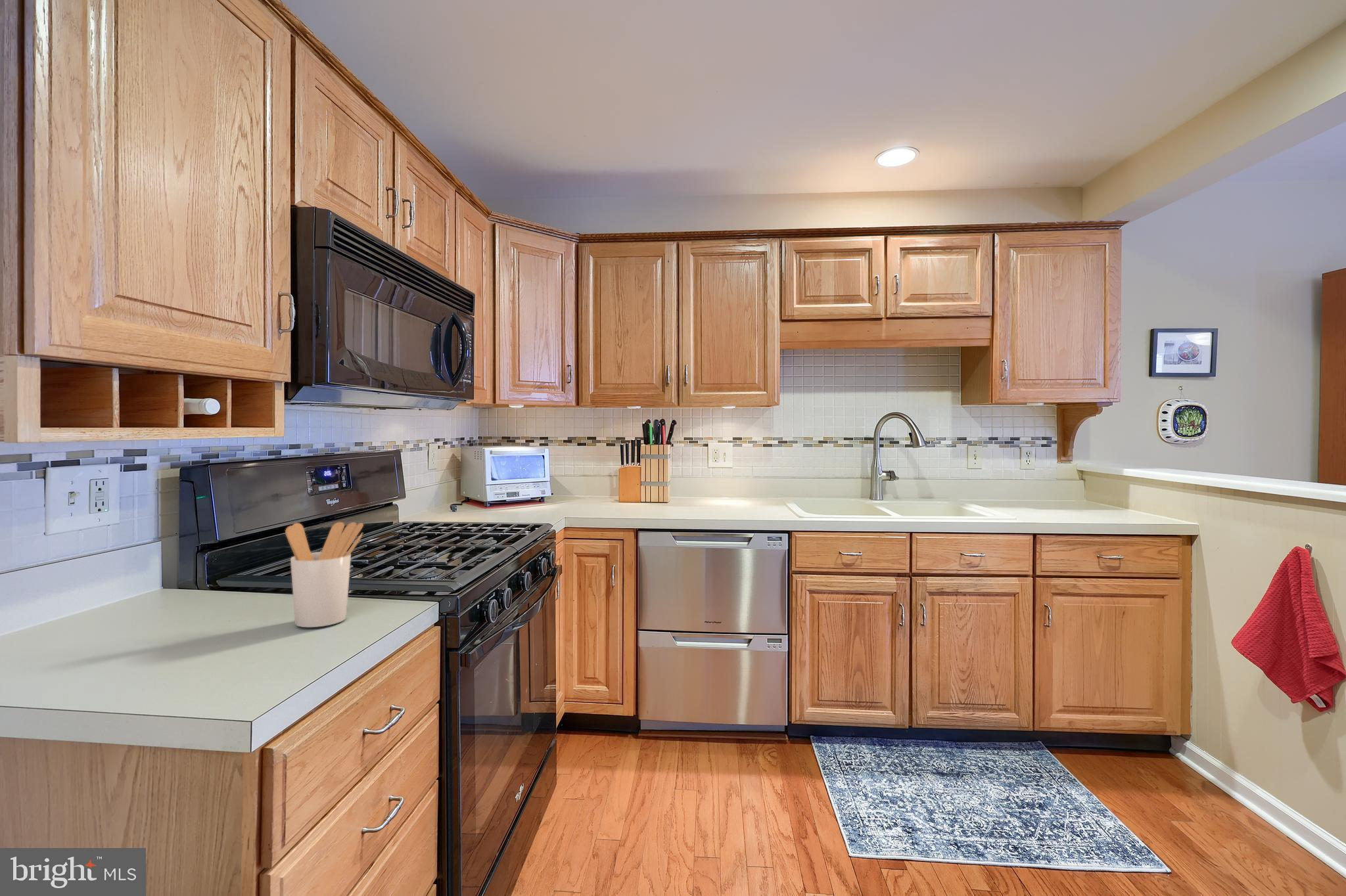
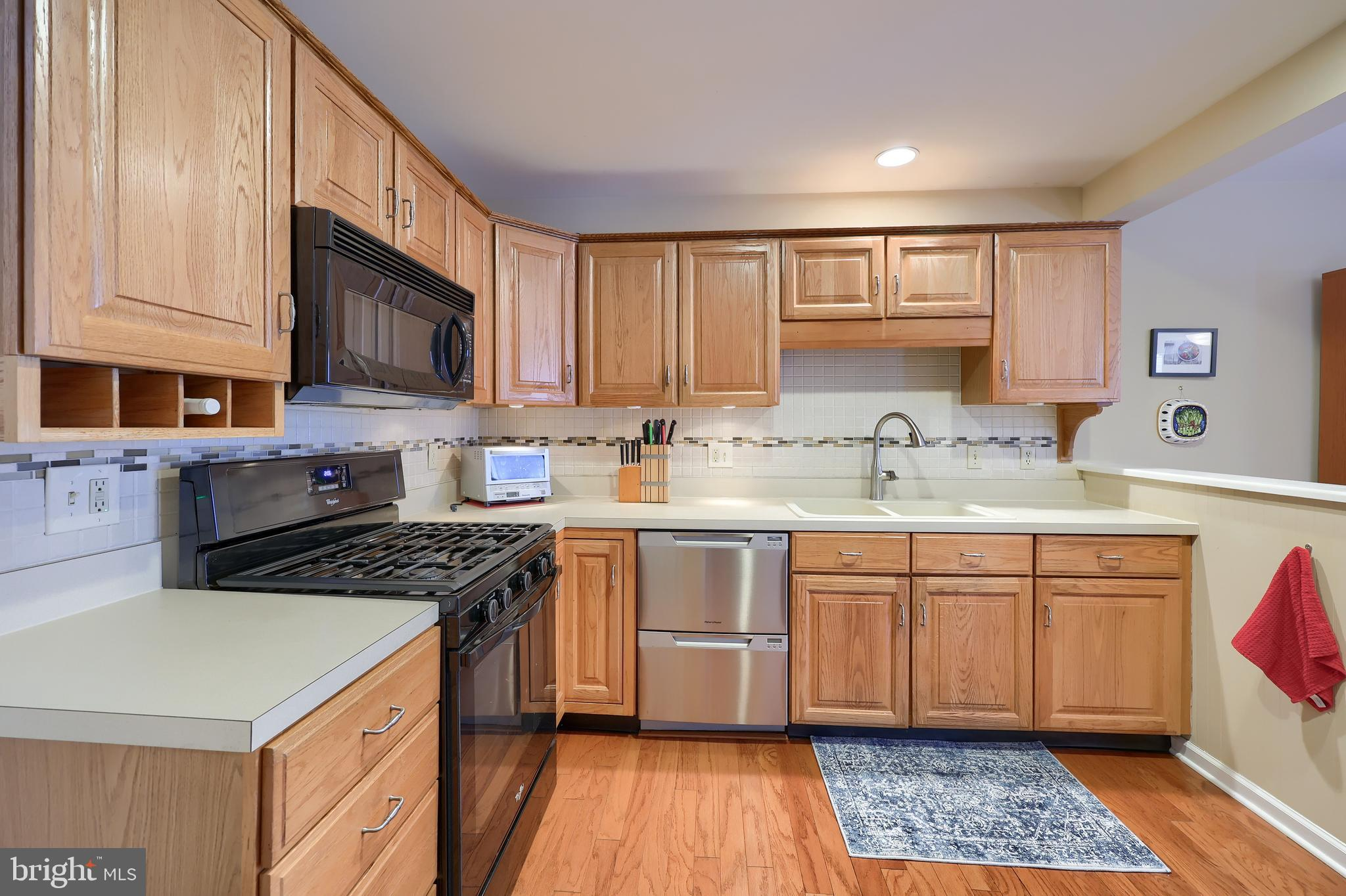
- utensil holder [285,522,364,628]
